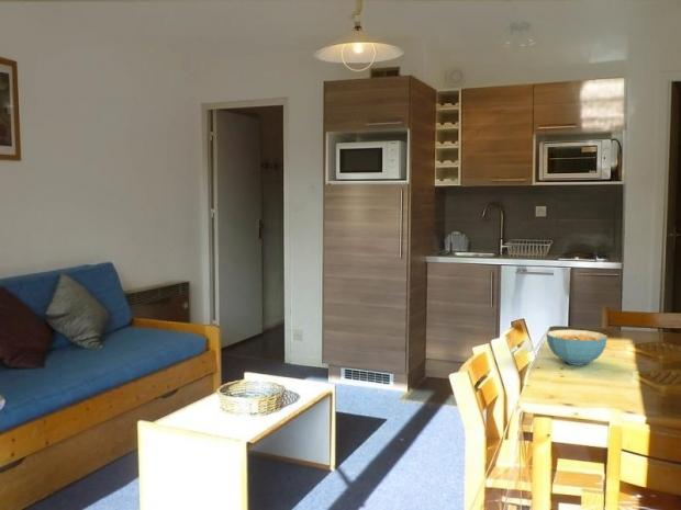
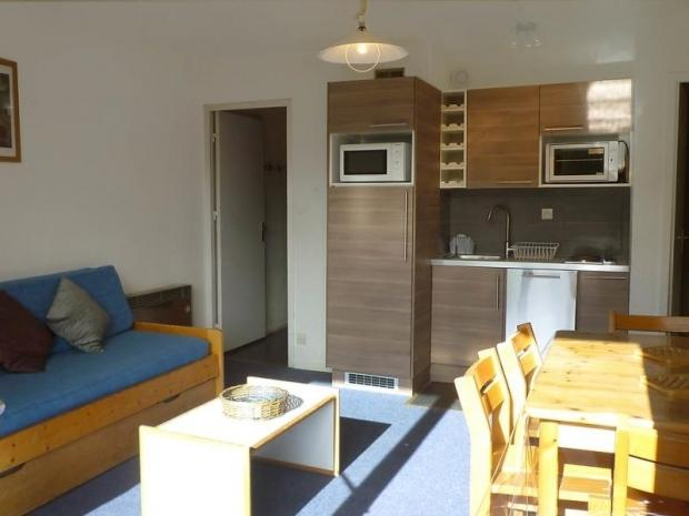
- cereal bowl [546,329,609,366]
